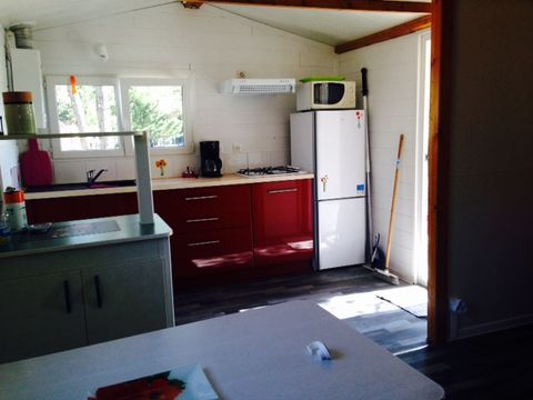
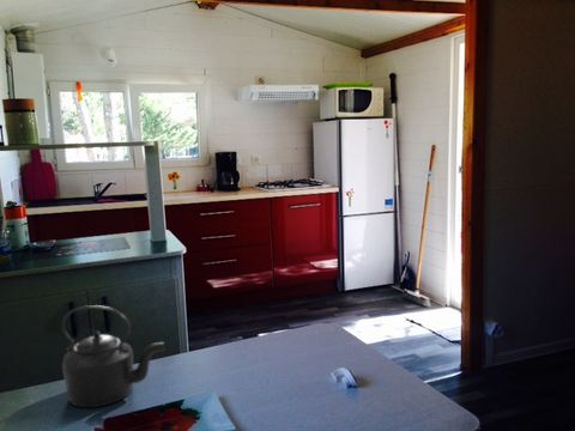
+ kettle [59,304,165,408]
